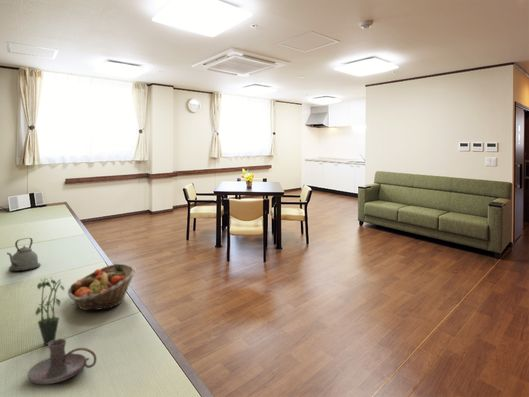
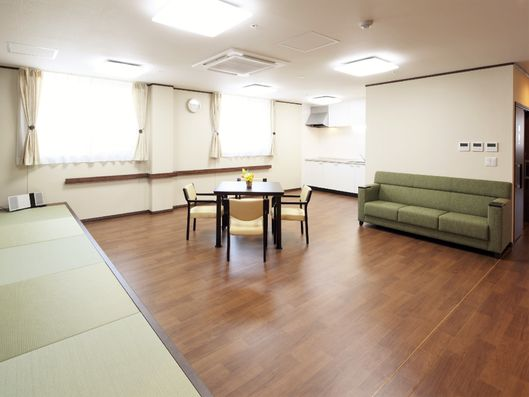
- potted plant [34,276,65,346]
- candle holder [26,338,98,385]
- fruit basket [66,263,137,311]
- kettle [6,237,42,272]
